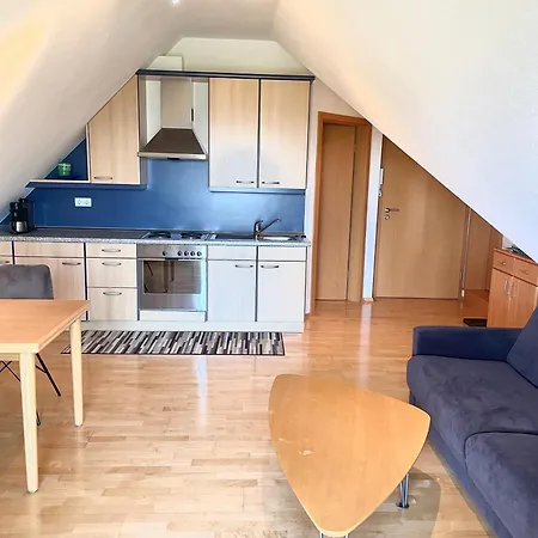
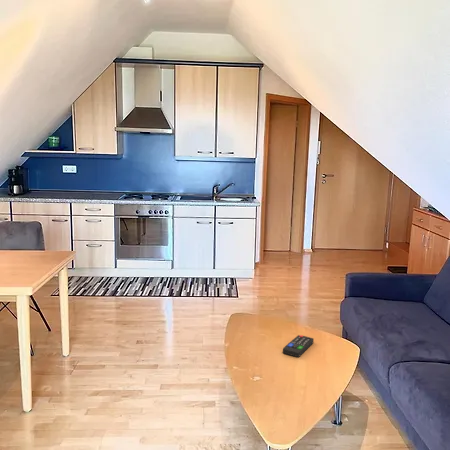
+ remote control [282,334,315,358]
